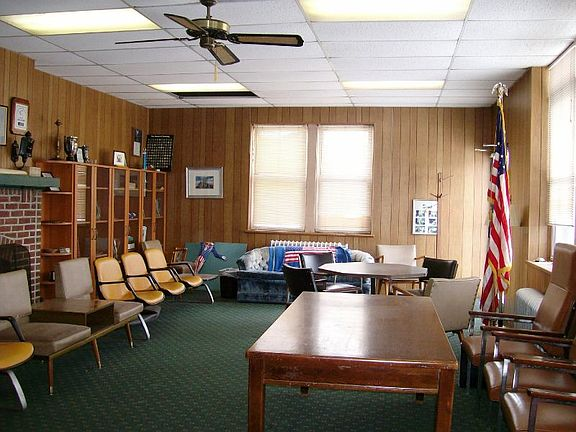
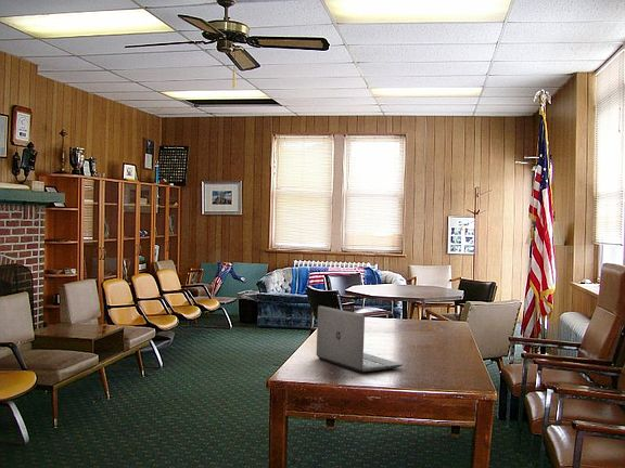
+ laptop [316,304,405,374]
